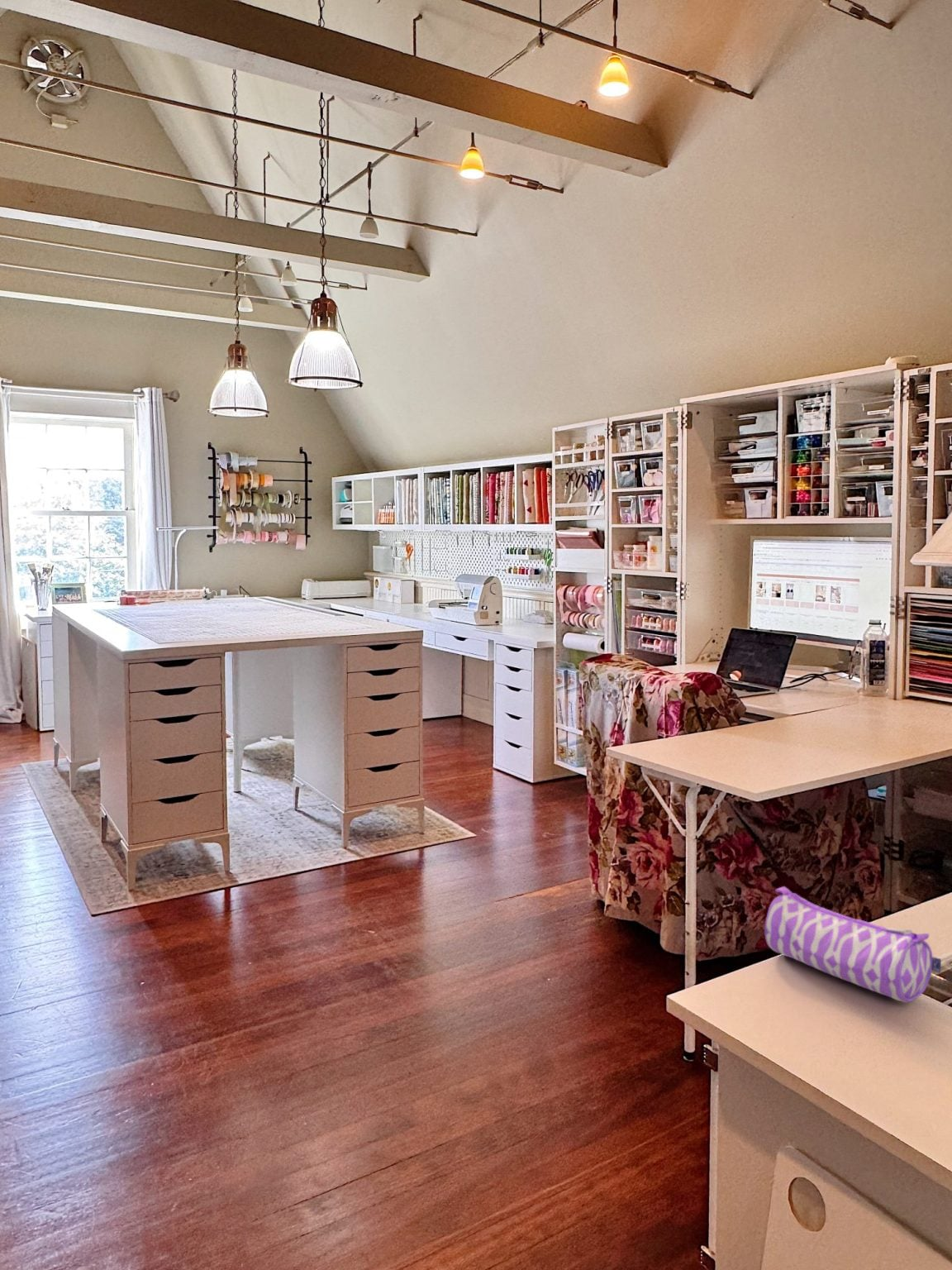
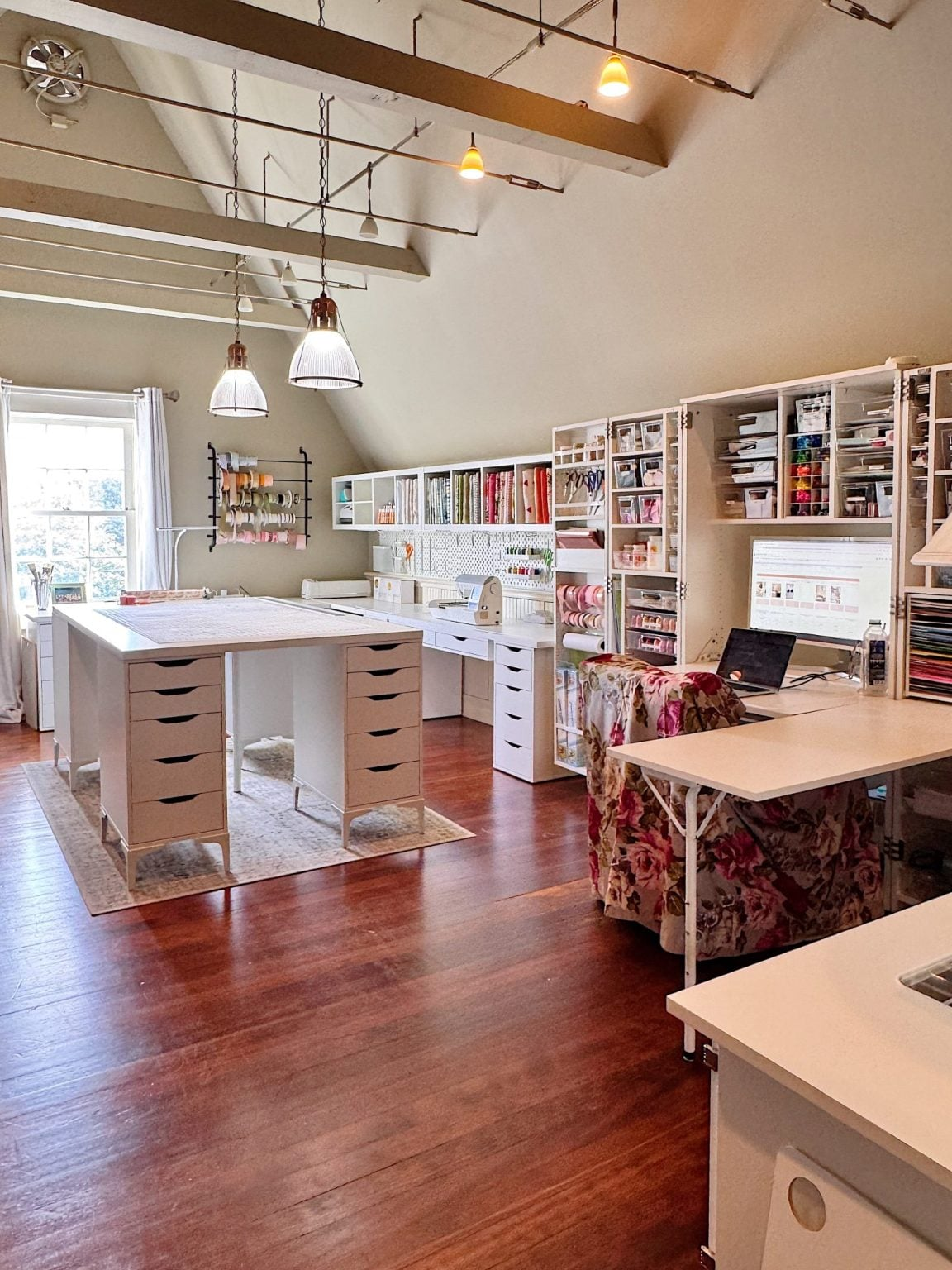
- pencil case [764,886,942,1003]
